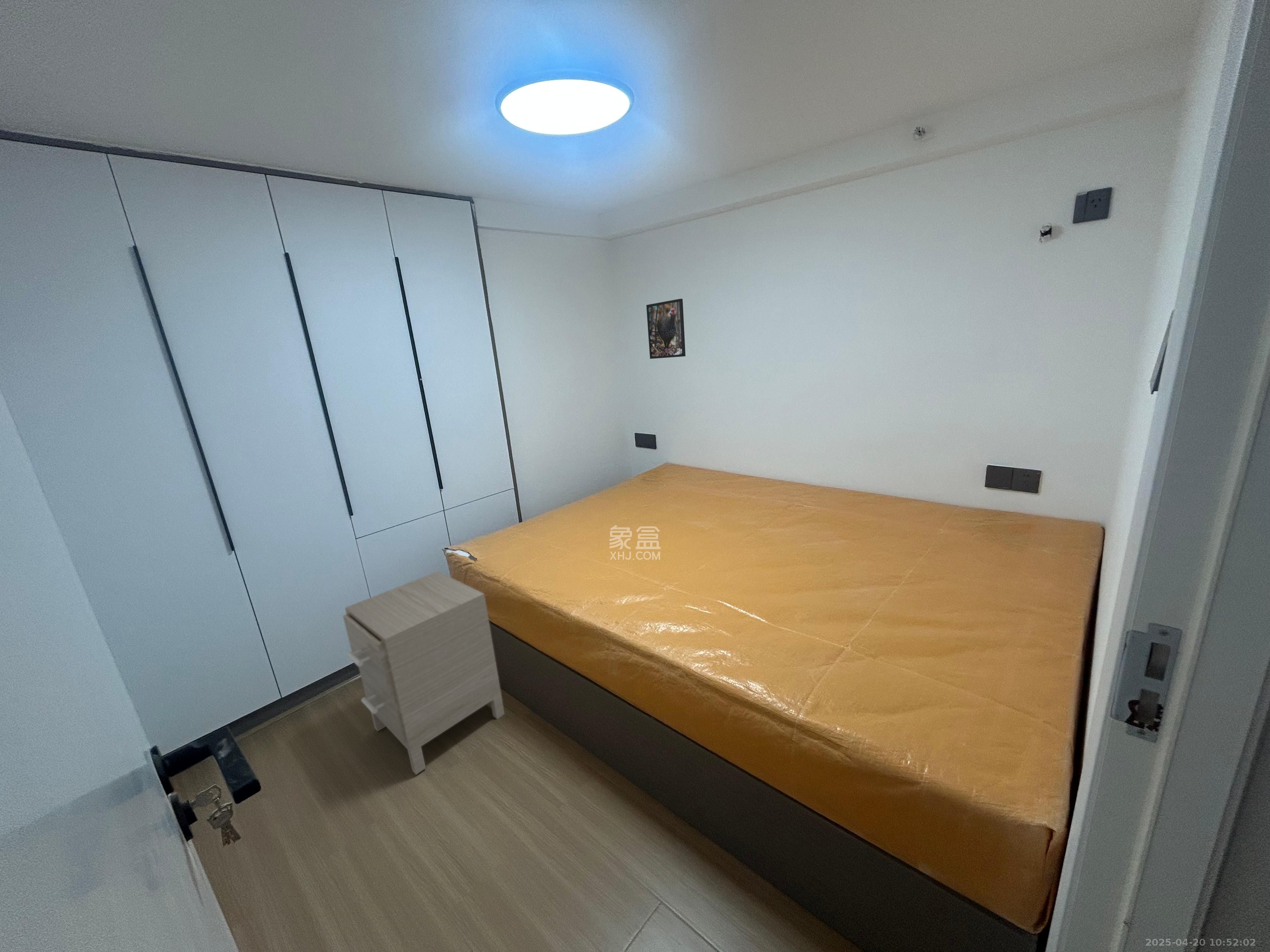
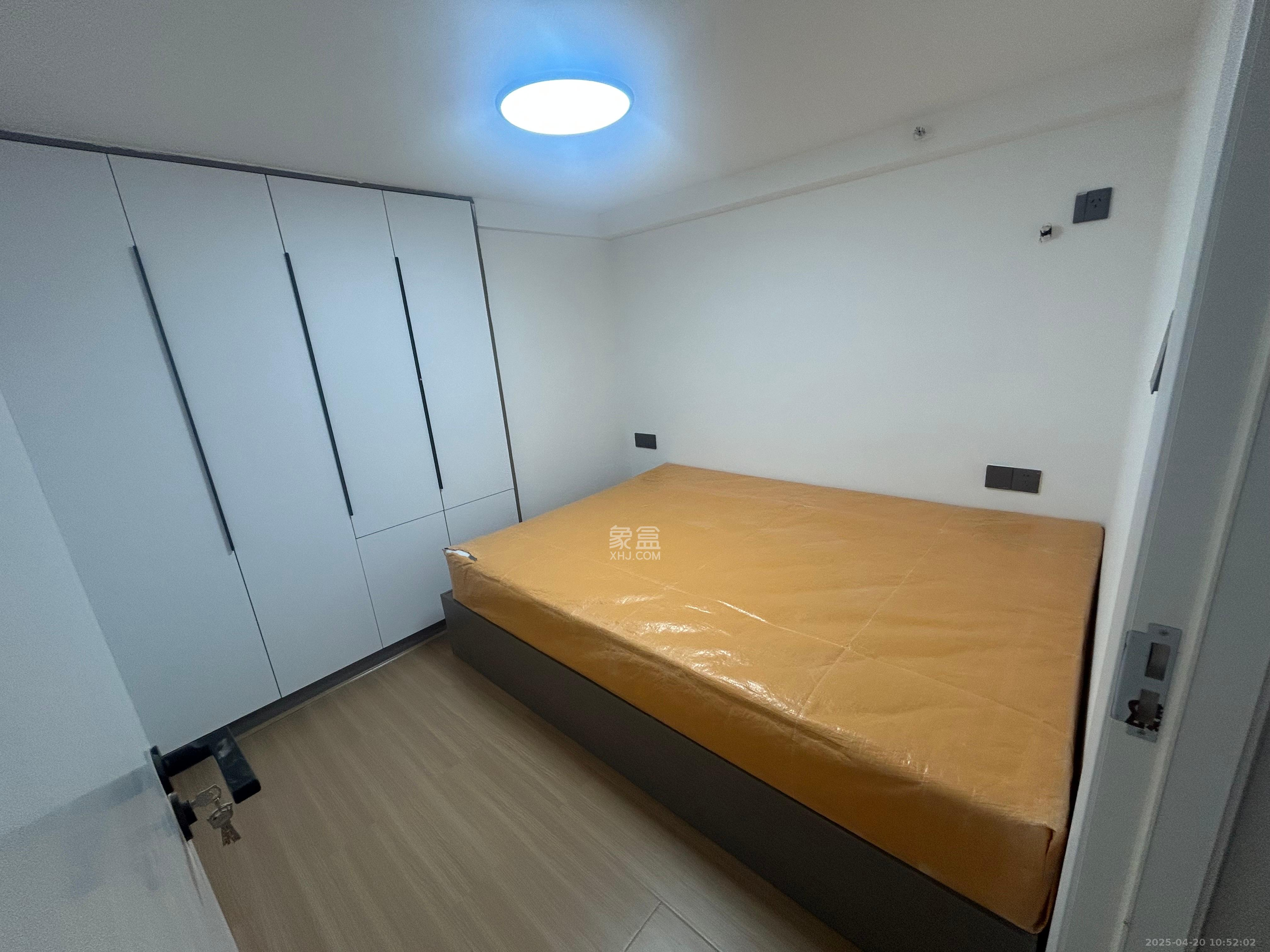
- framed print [646,298,686,359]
- nightstand [342,571,505,775]
